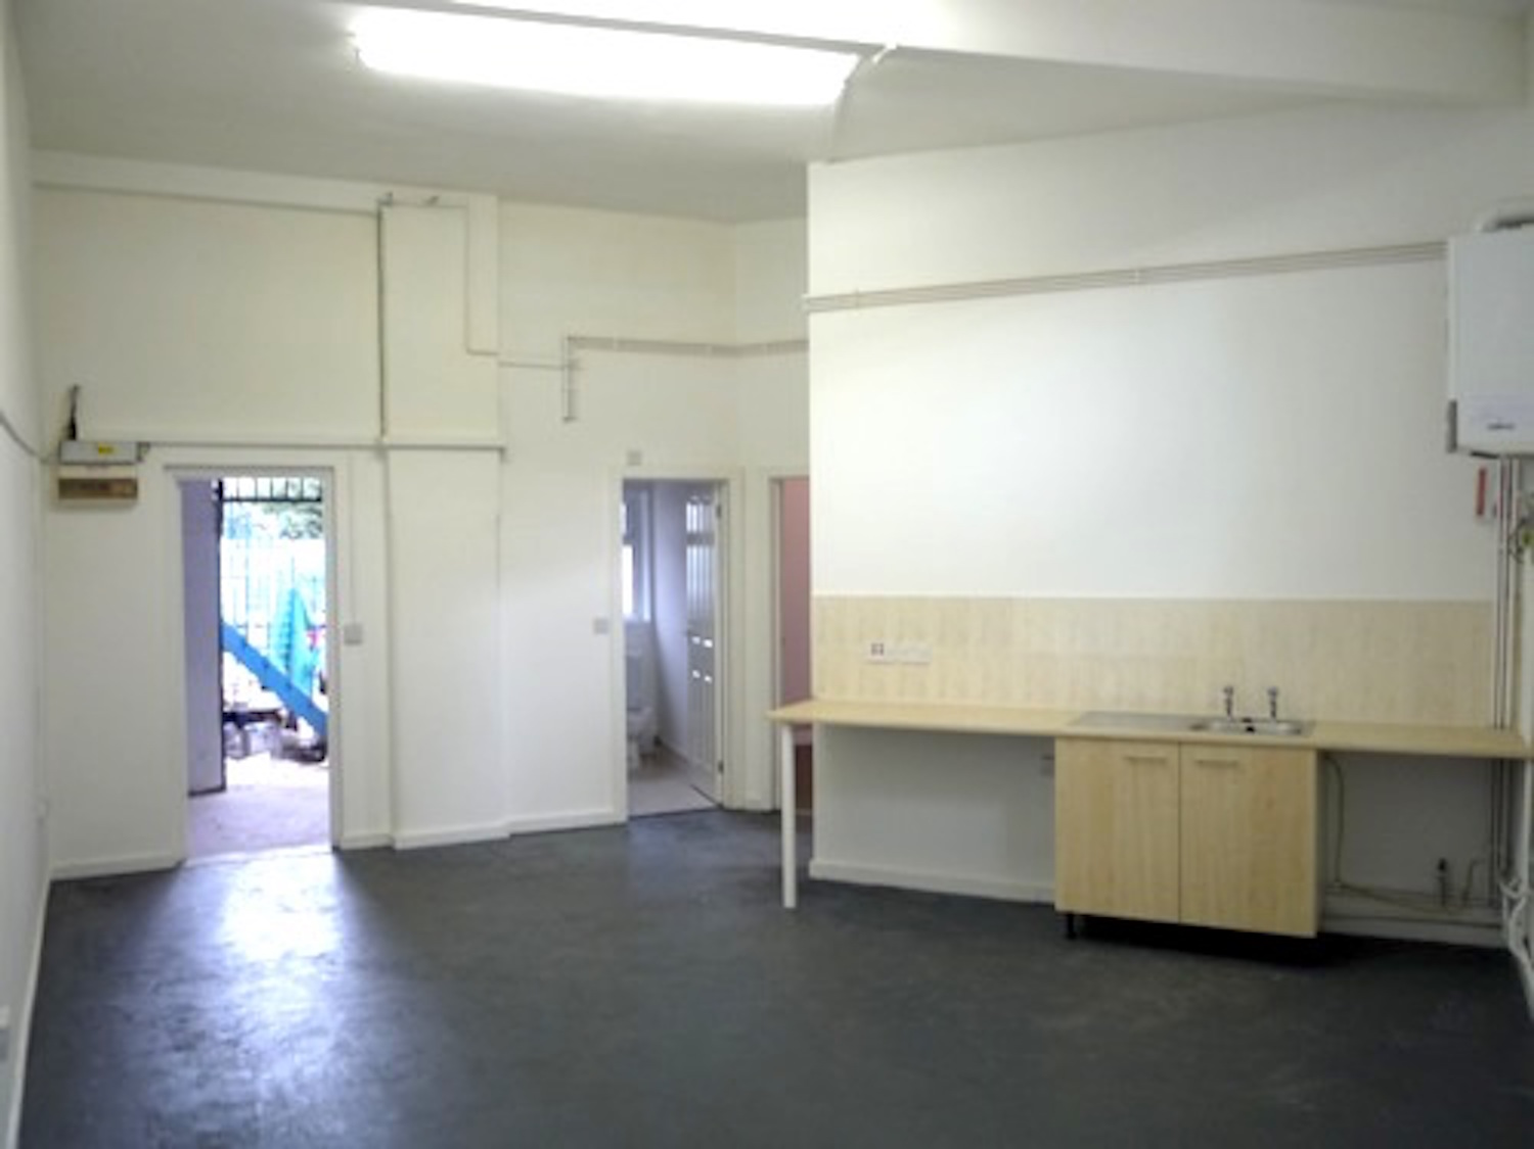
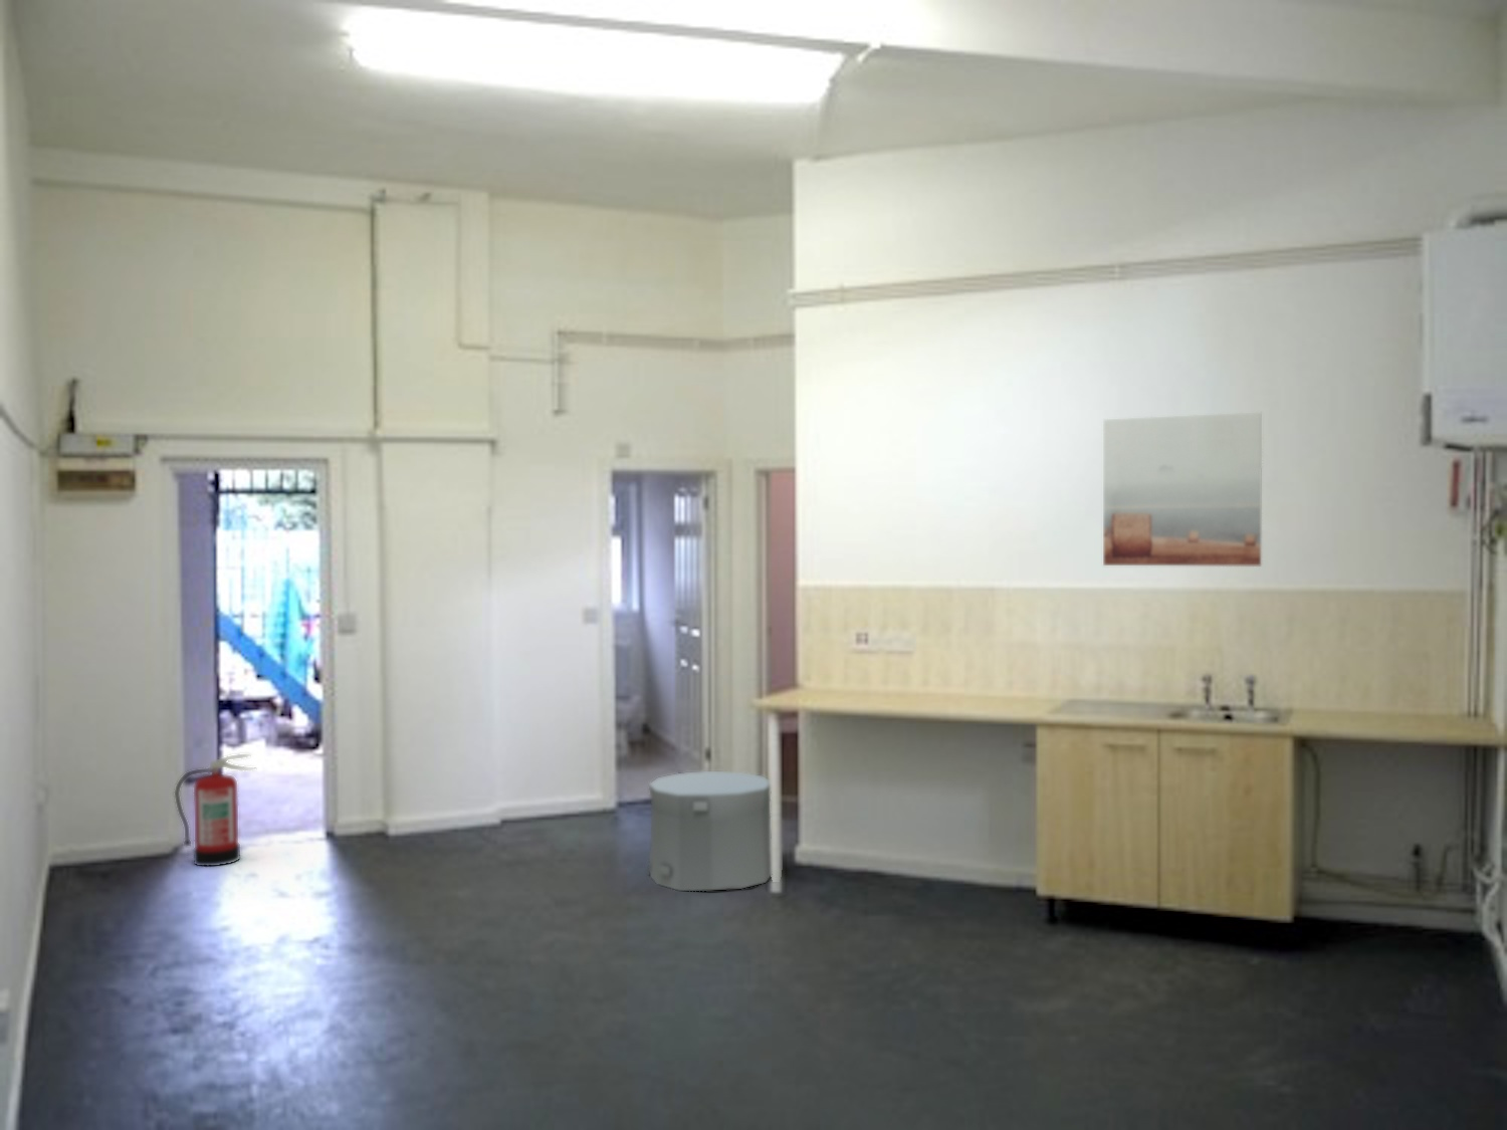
+ fire extinguisher [173,754,257,866]
+ trash can [647,770,771,891]
+ wall art [1102,412,1263,566]
